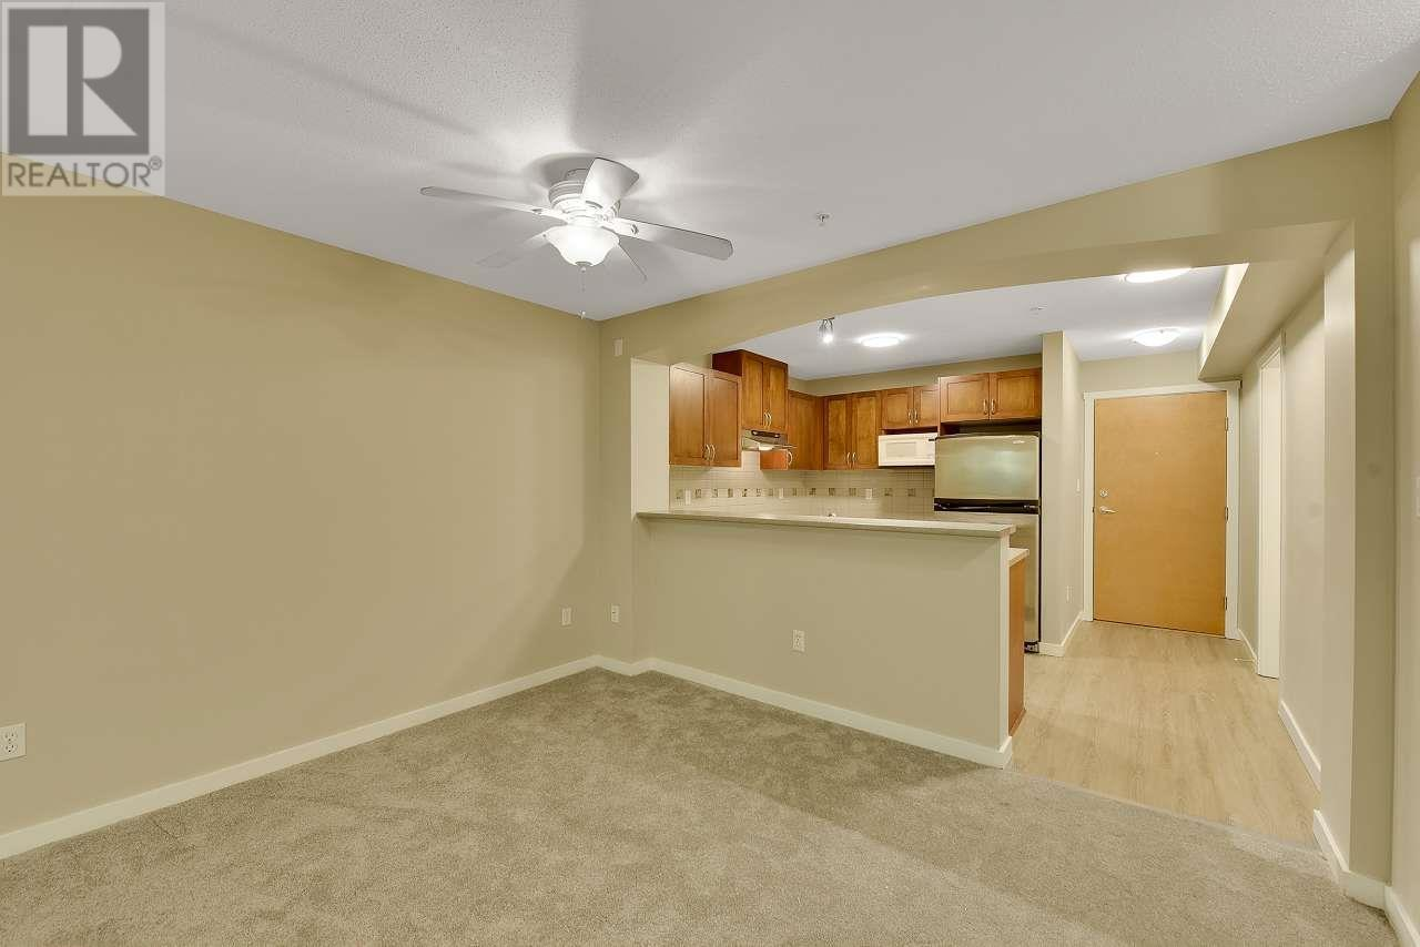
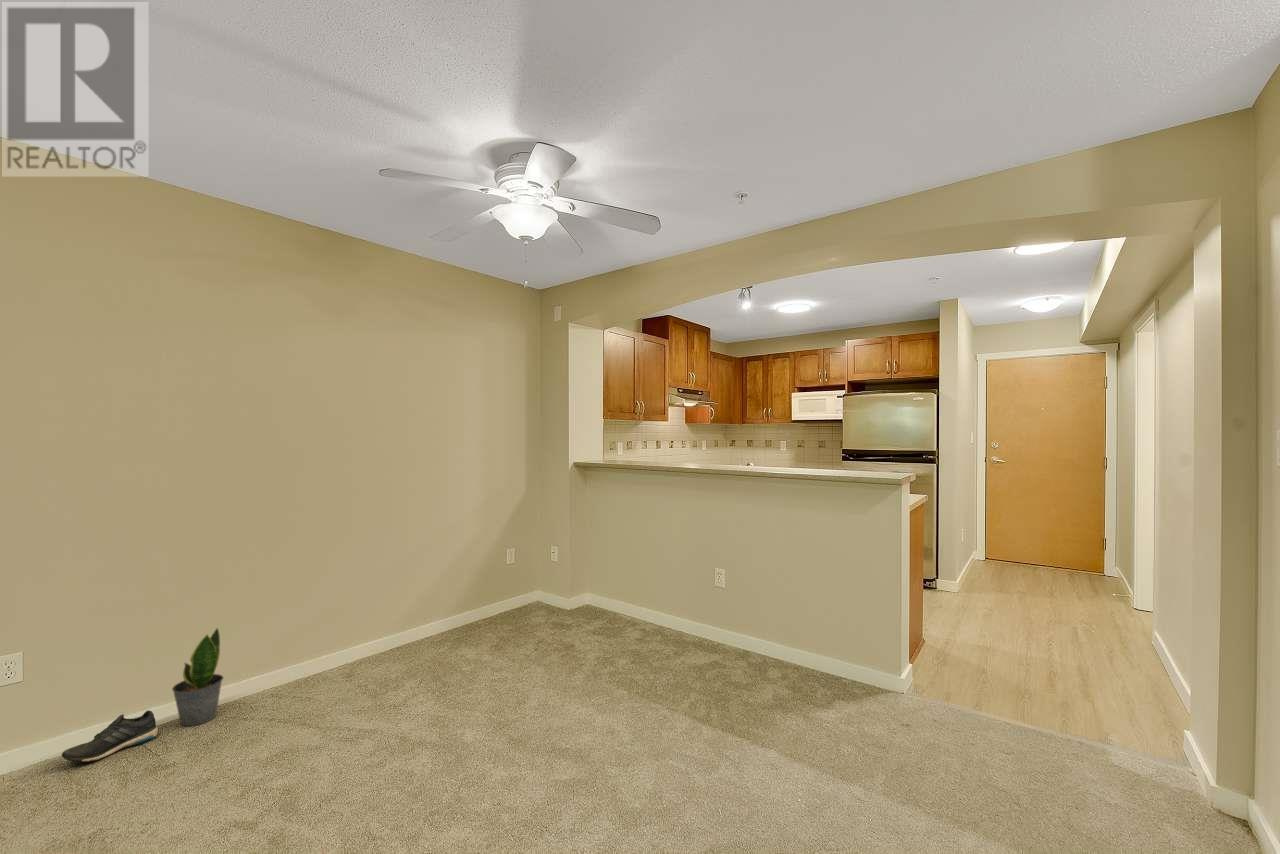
+ shoe [59,709,160,775]
+ potted plant [171,626,224,727]
